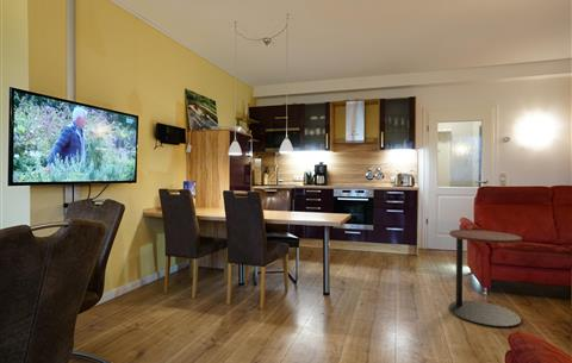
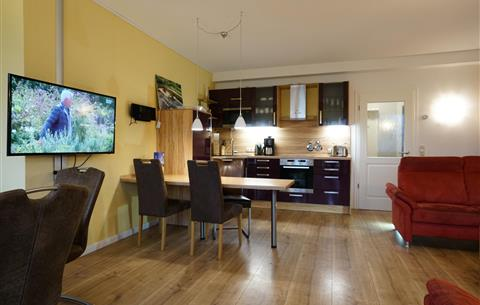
- side table [448,229,523,328]
